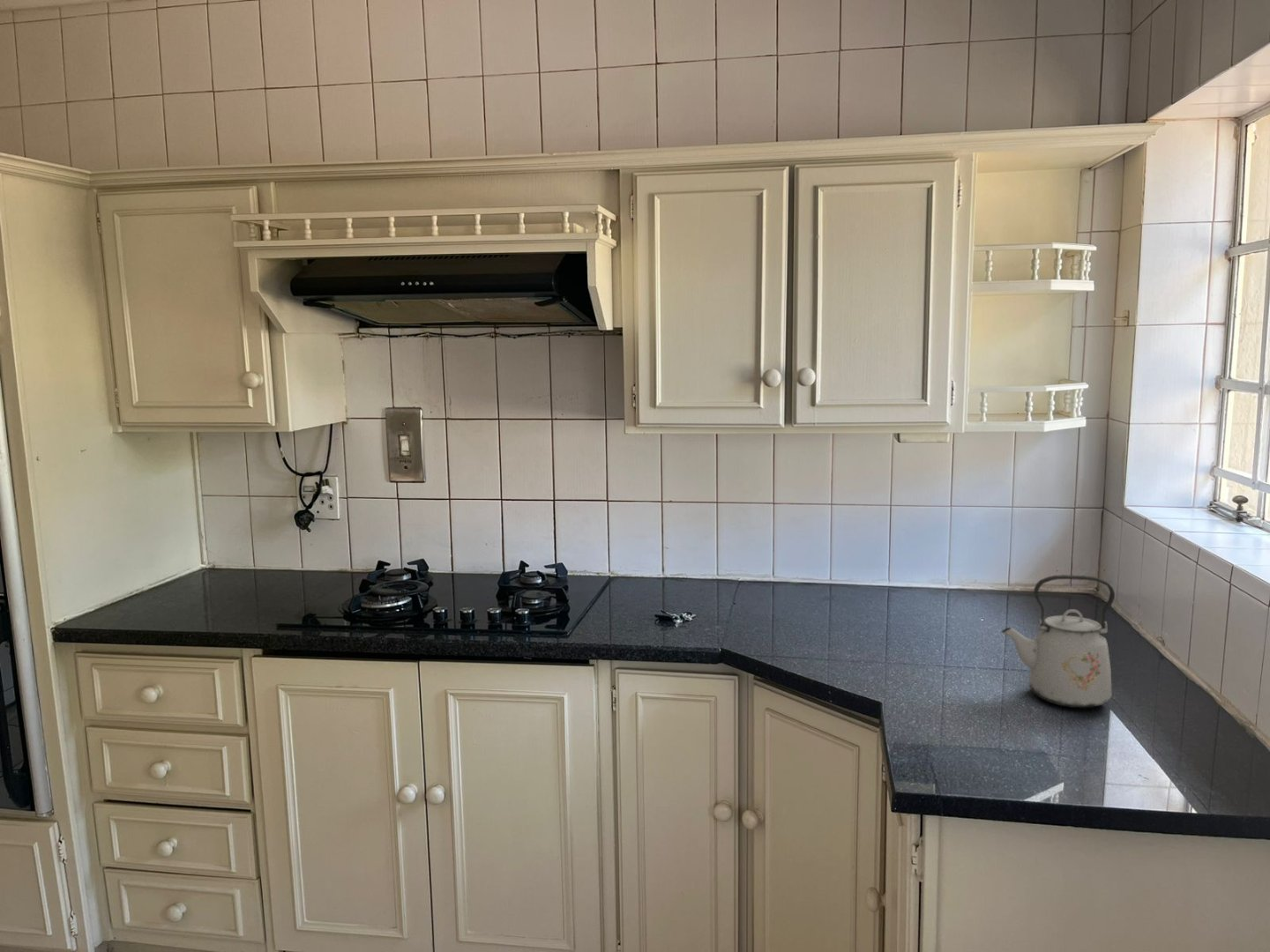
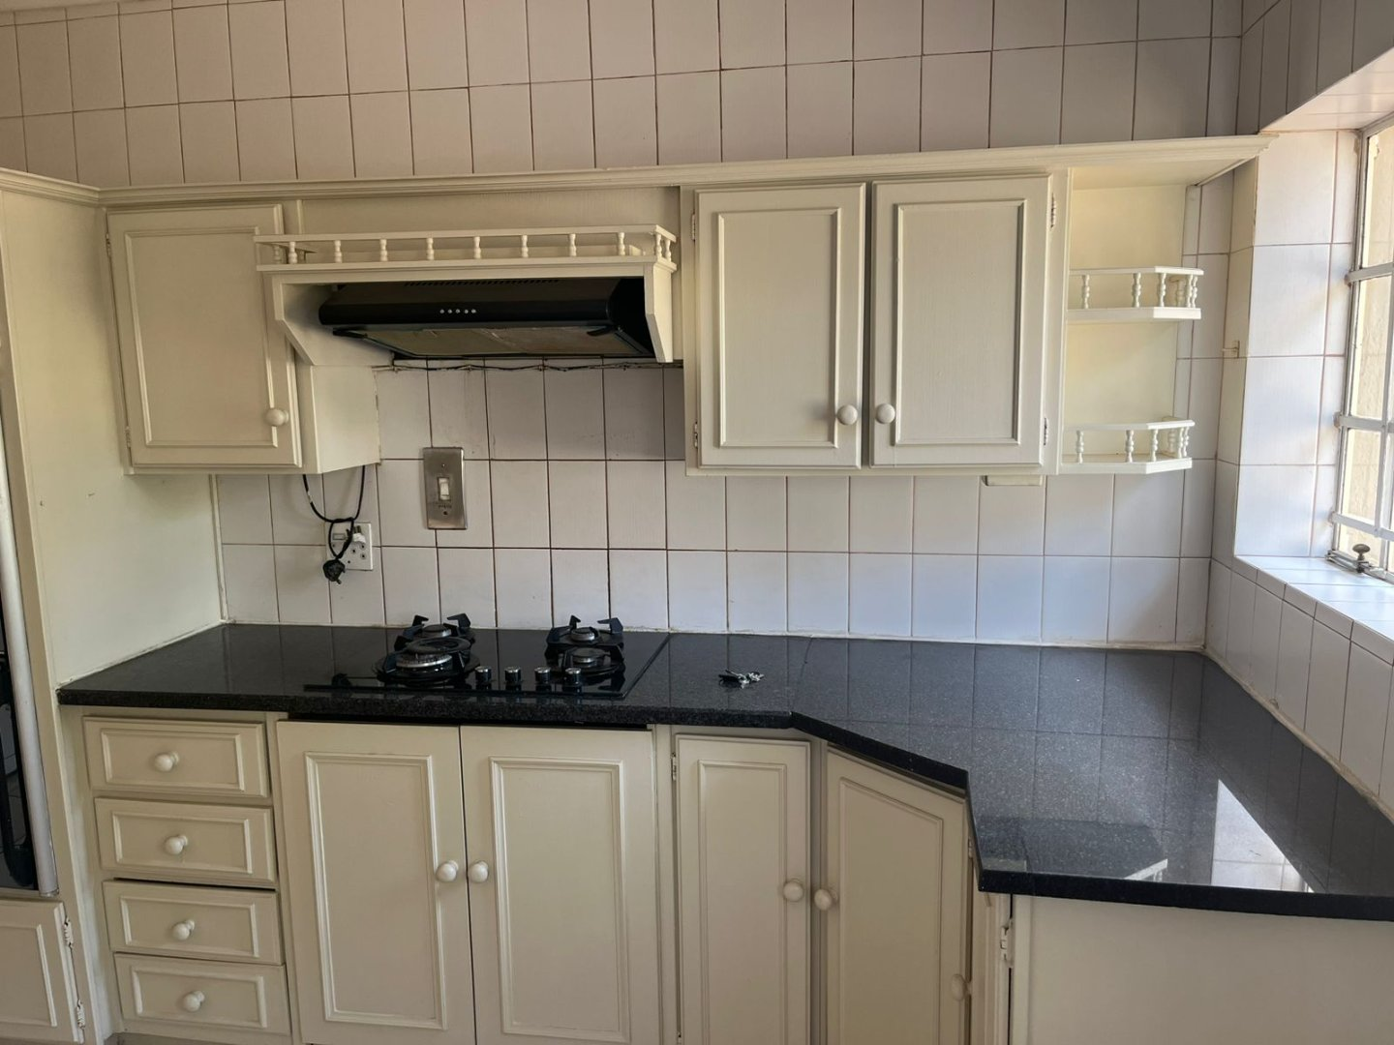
- kettle [1000,574,1116,709]
